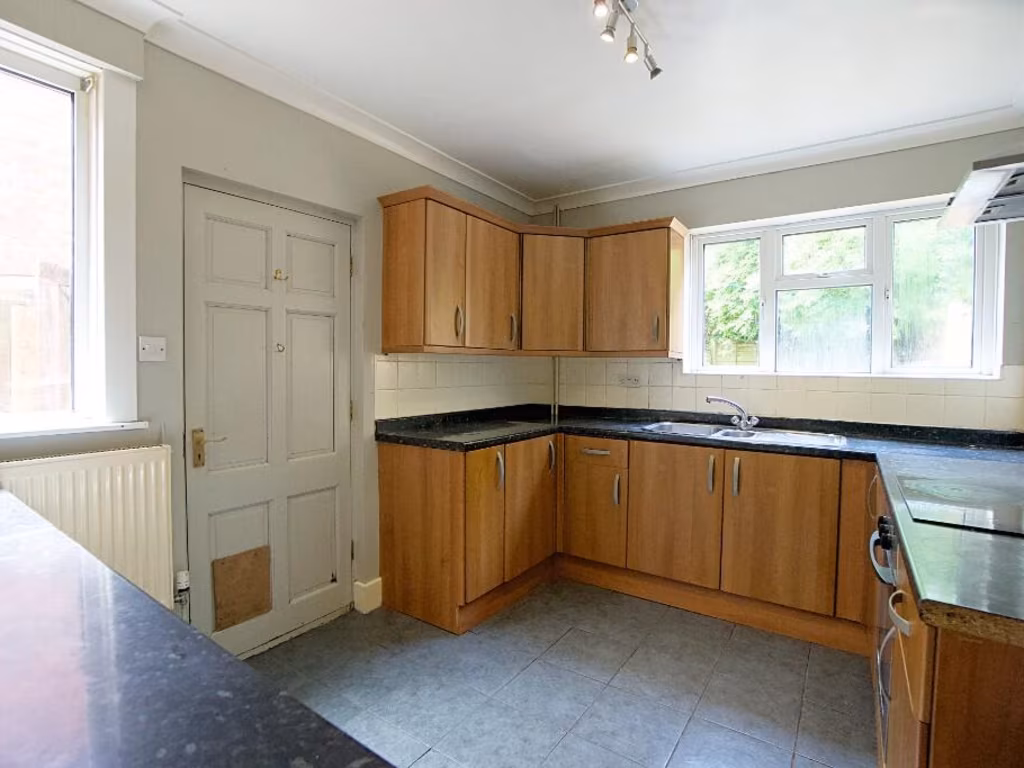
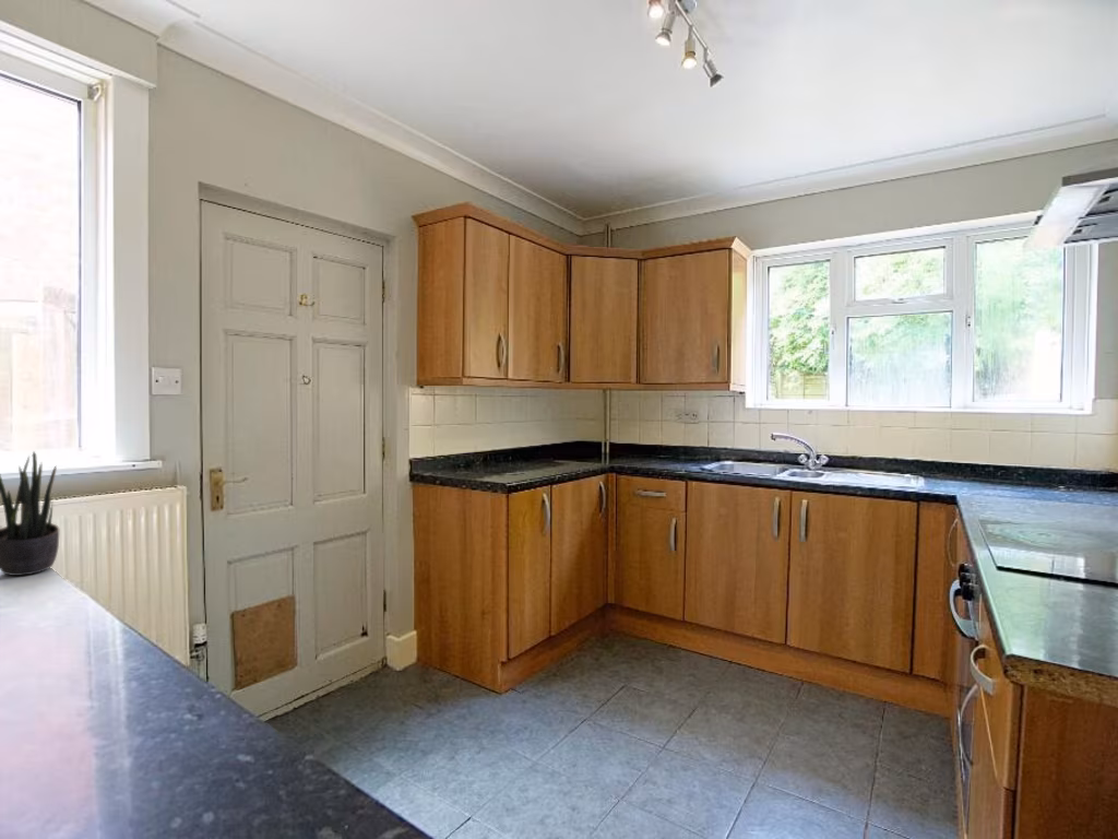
+ potted plant [0,450,60,577]
